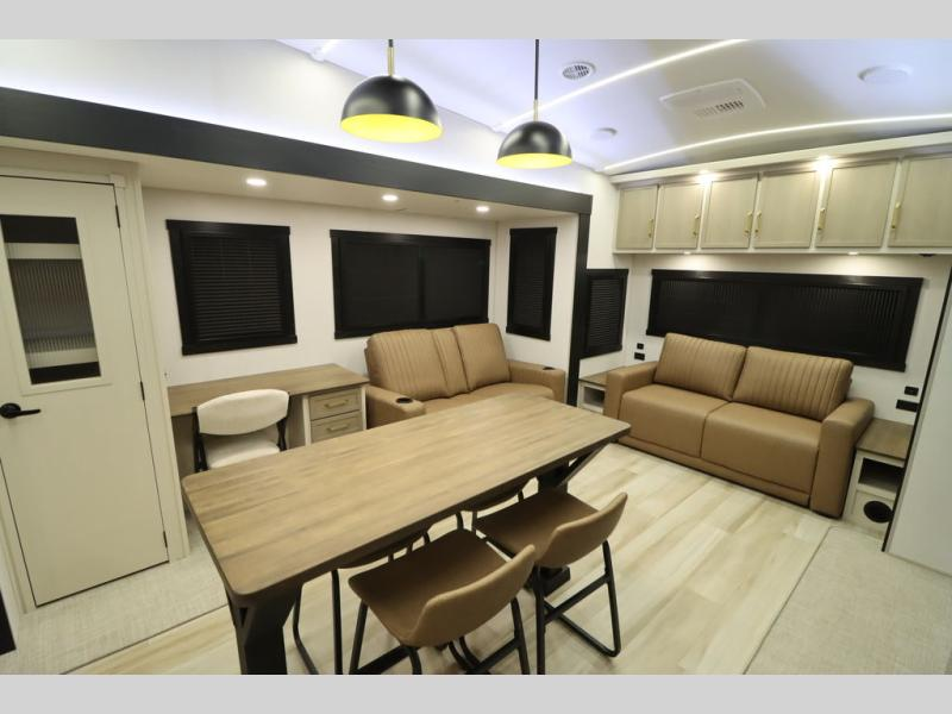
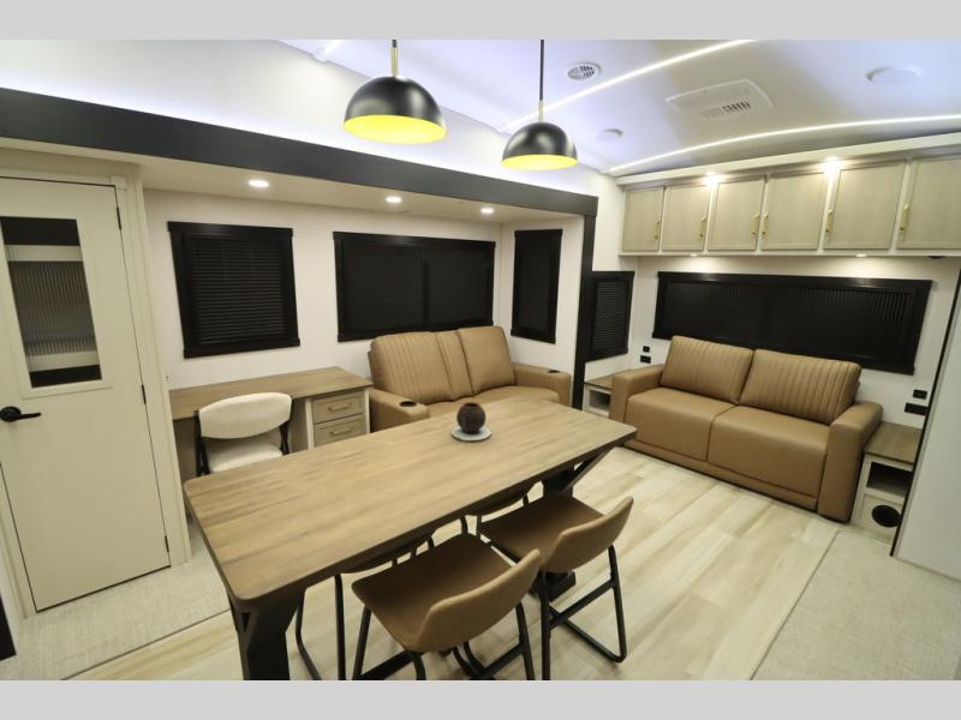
+ vase [450,401,493,442]
